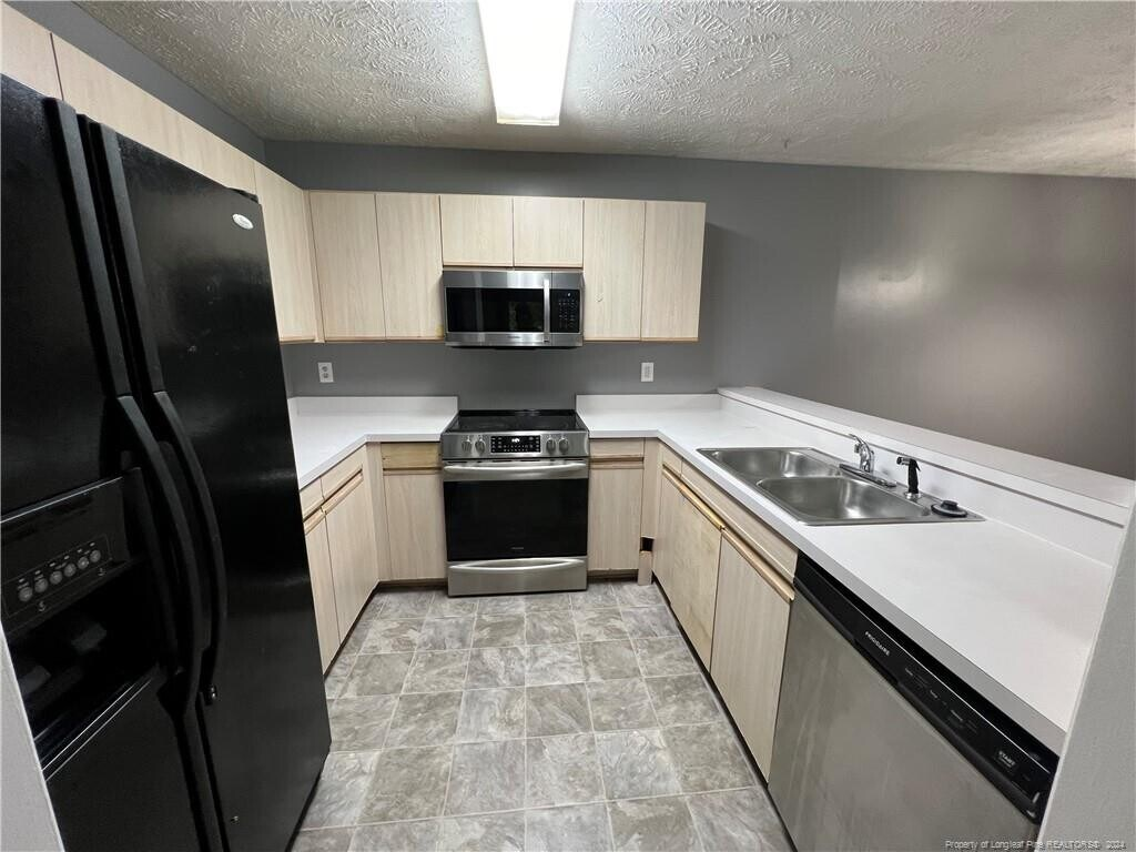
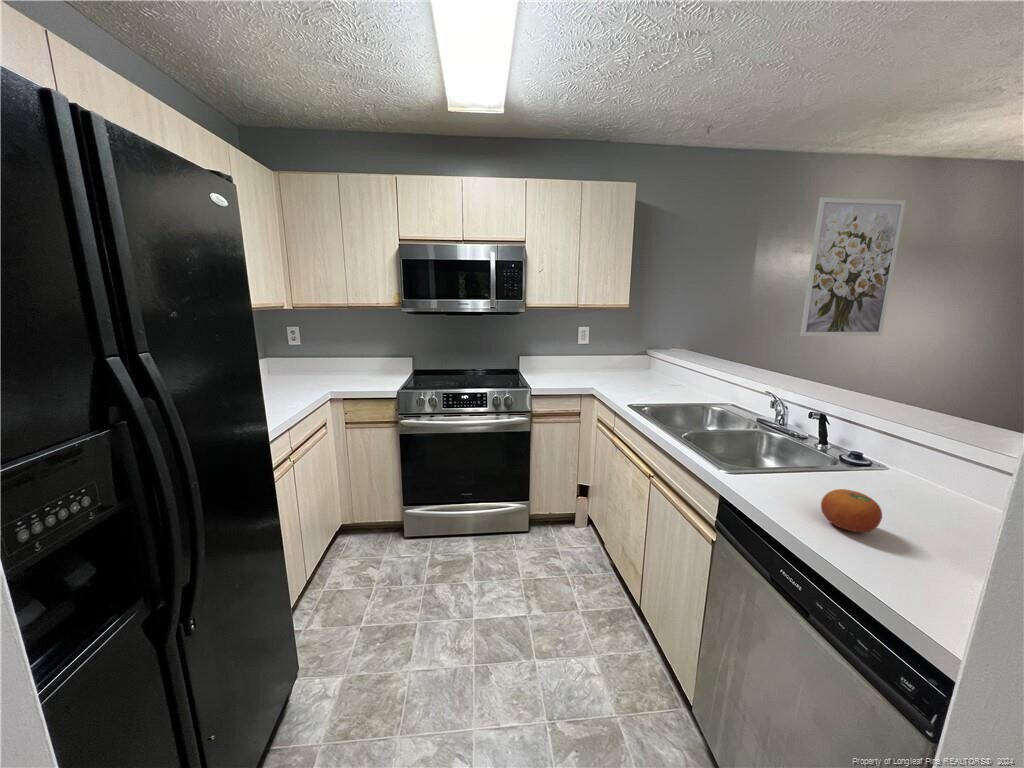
+ wall art [799,196,907,337]
+ fruit [820,488,883,533]
